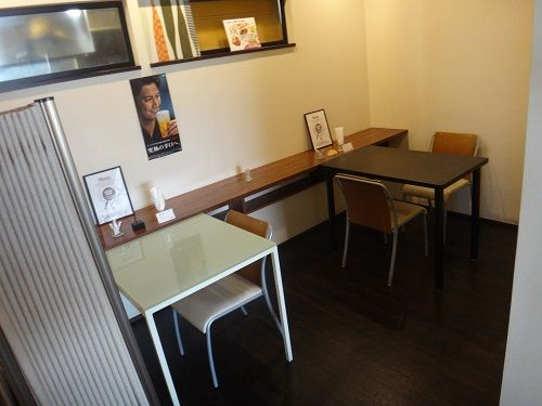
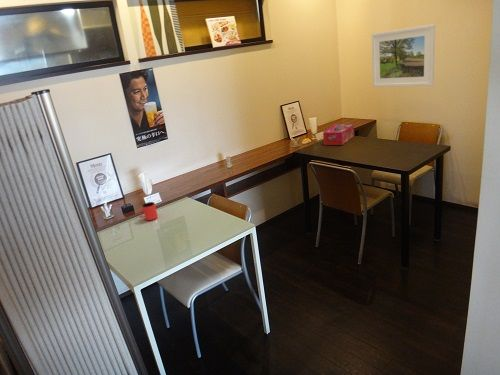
+ cup [138,201,159,221]
+ tissue box [322,123,355,146]
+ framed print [371,23,436,88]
